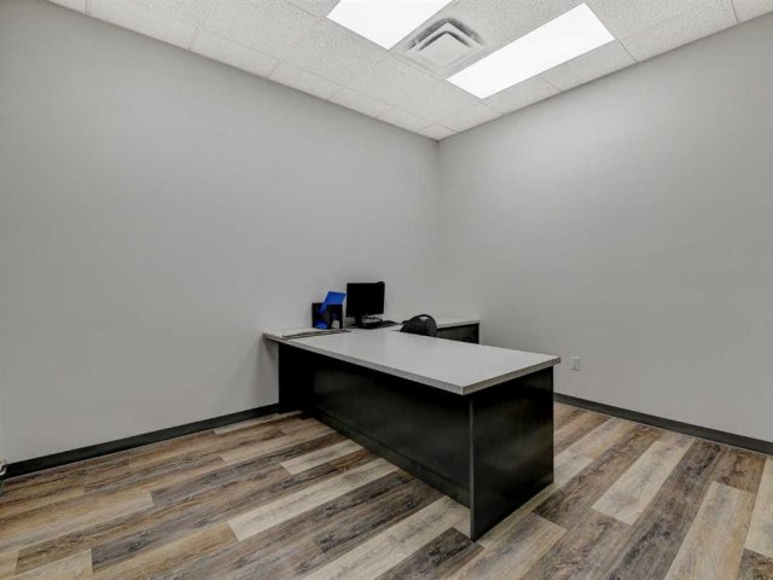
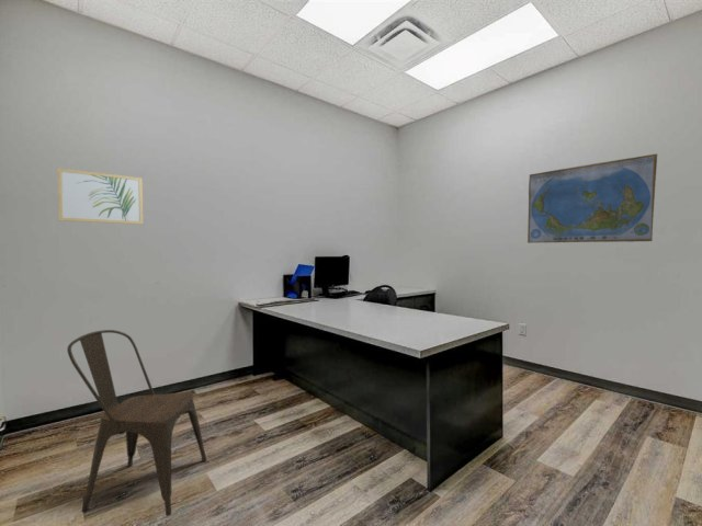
+ wall art [56,167,144,226]
+ chair [66,329,208,517]
+ world map [526,152,658,244]
